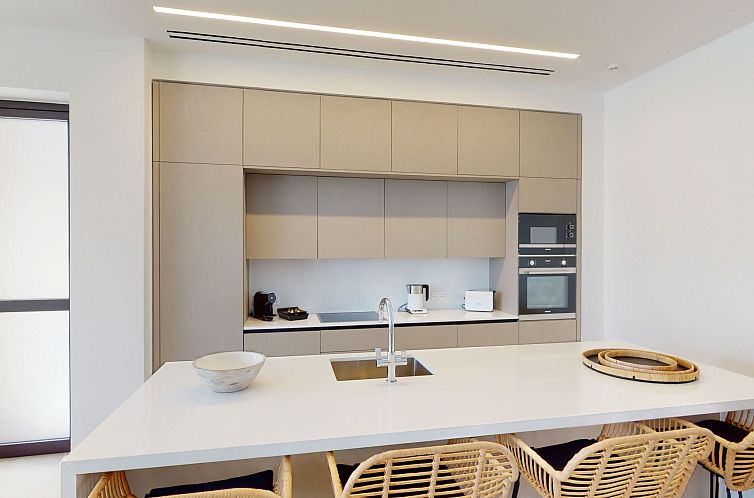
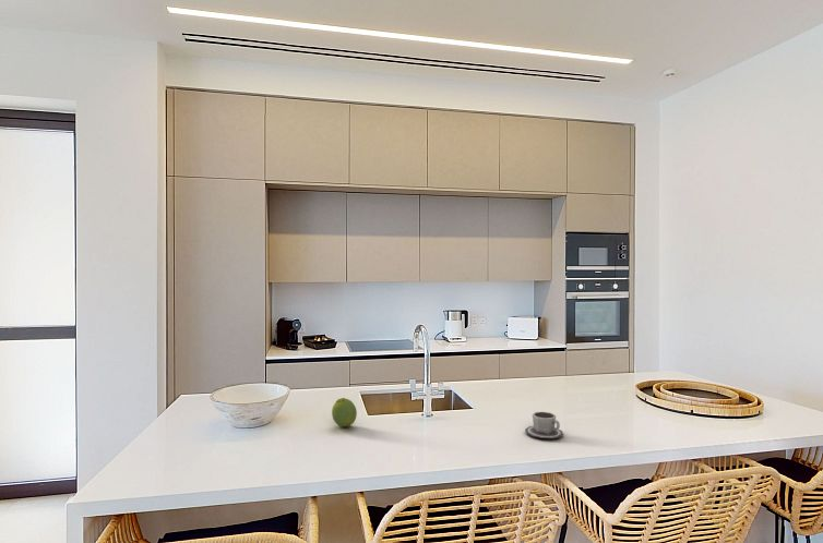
+ cup [524,411,564,439]
+ fruit [331,397,358,429]
